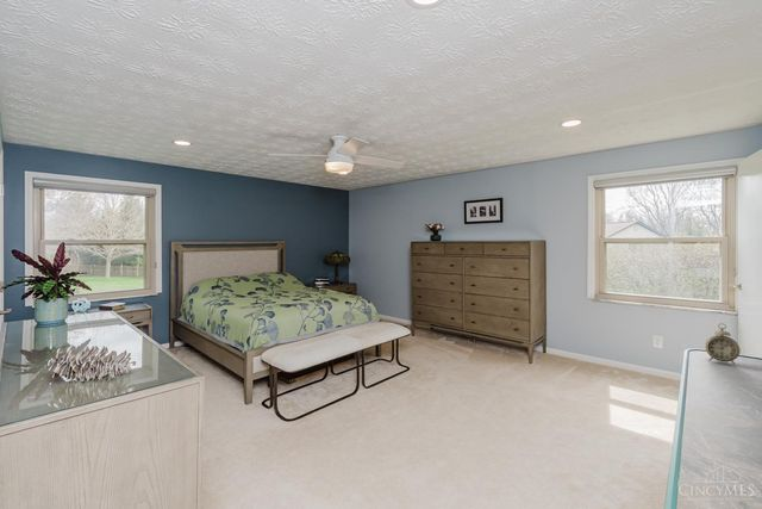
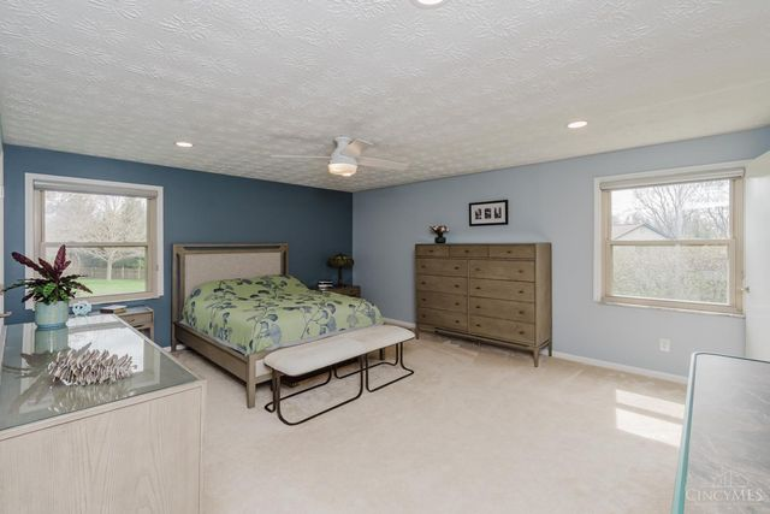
- alarm clock [704,322,741,366]
